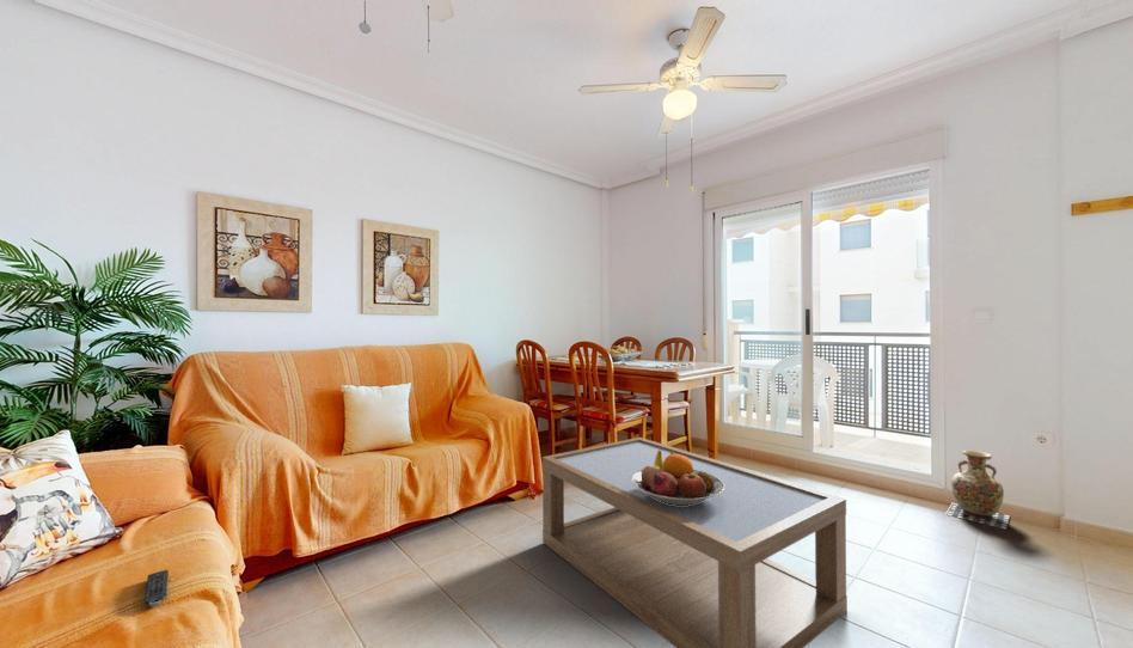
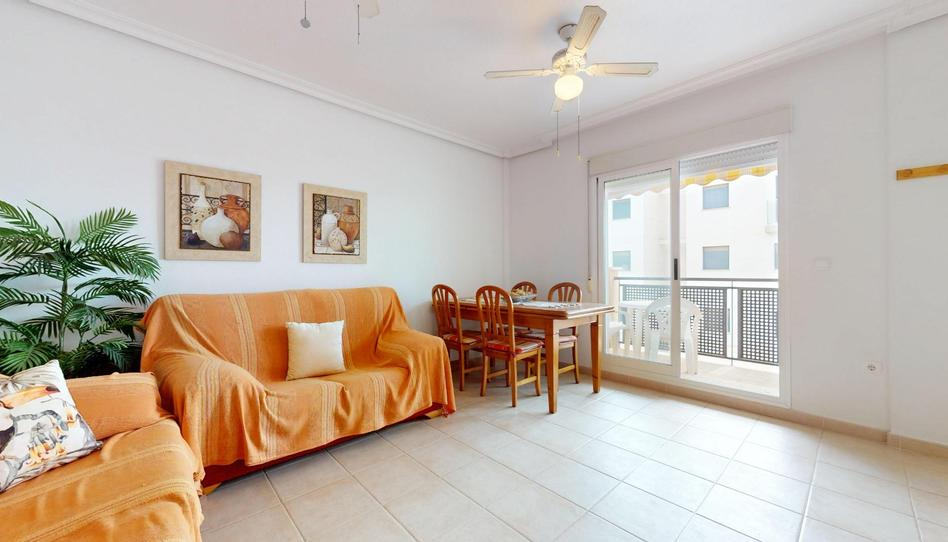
- coffee table [541,436,849,648]
- vase [944,450,1011,531]
- fruit bowl [631,451,724,506]
- remote control [143,569,170,607]
